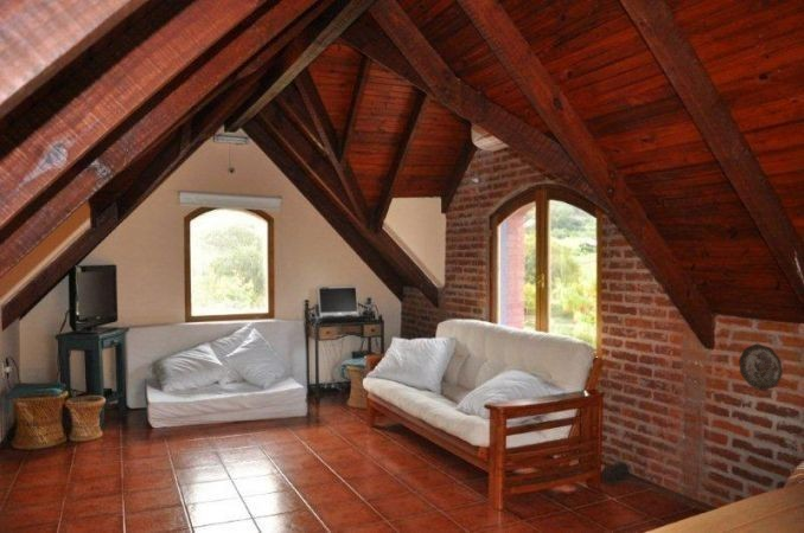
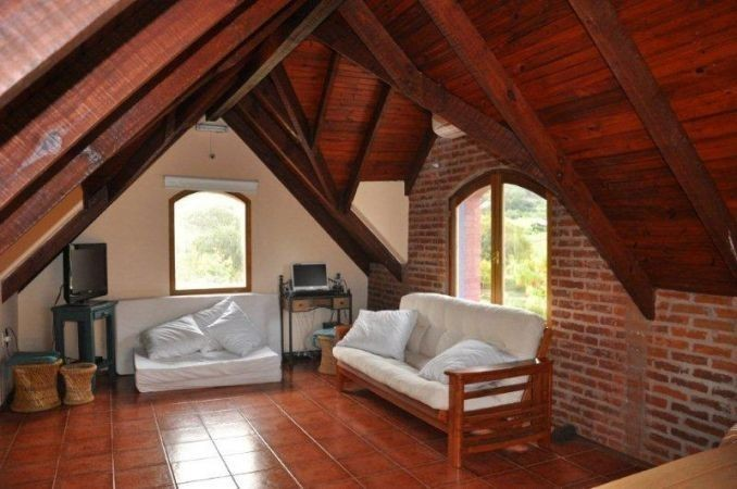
- decorative plate [738,342,784,391]
